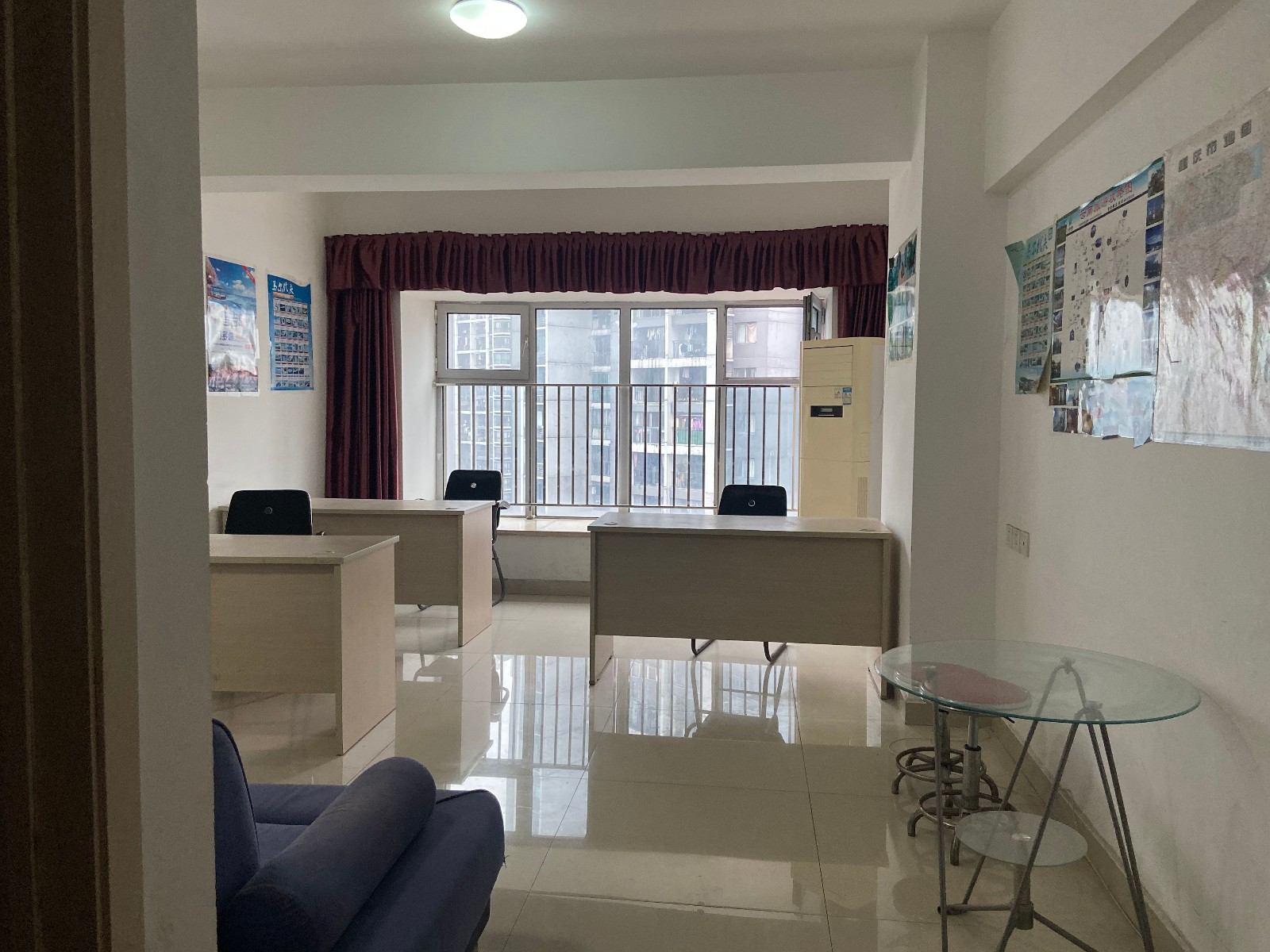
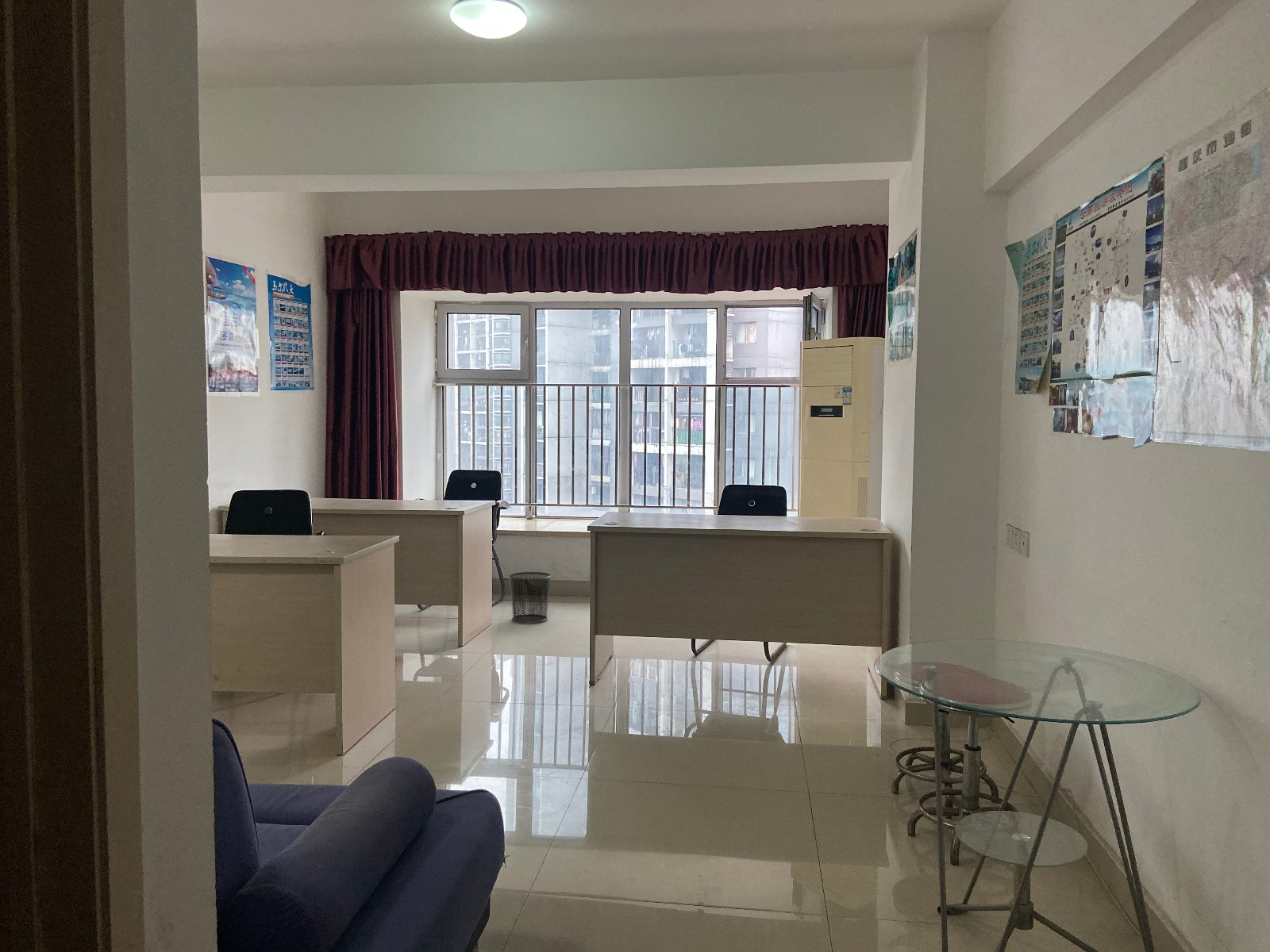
+ waste bin [508,571,552,624]
